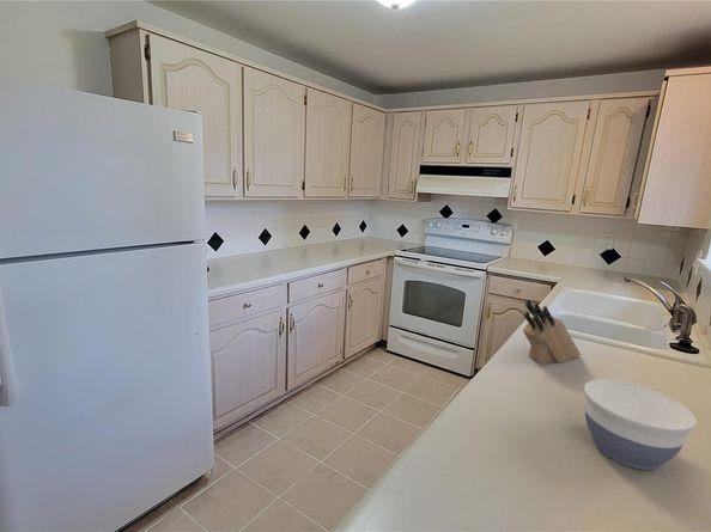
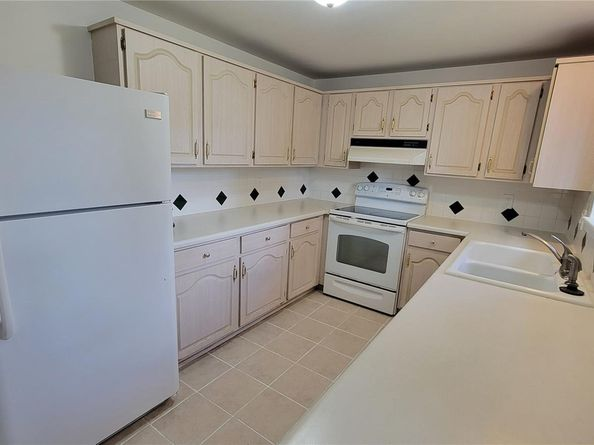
- bowl [583,378,697,471]
- knife block [522,298,582,365]
